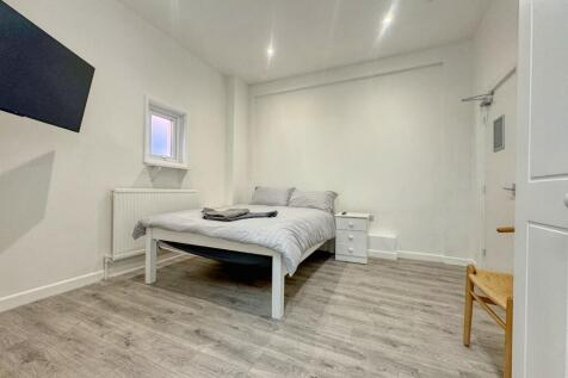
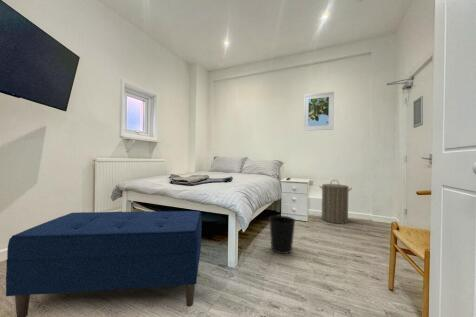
+ wastebasket [268,215,296,255]
+ bench [5,210,203,317]
+ laundry hamper [318,179,353,225]
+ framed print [303,91,335,132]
